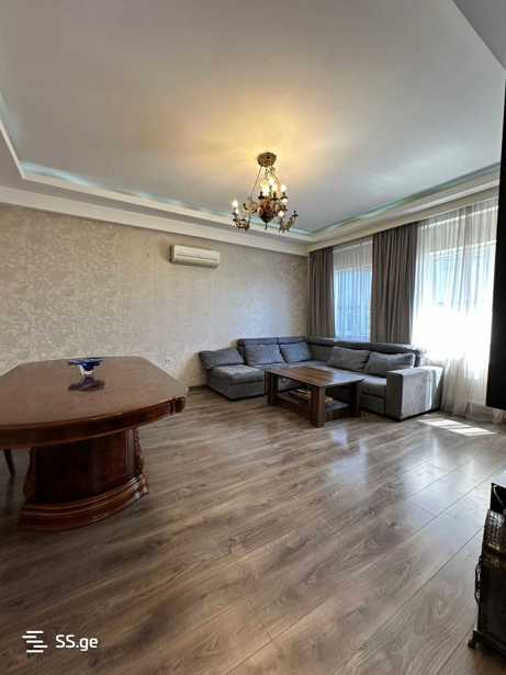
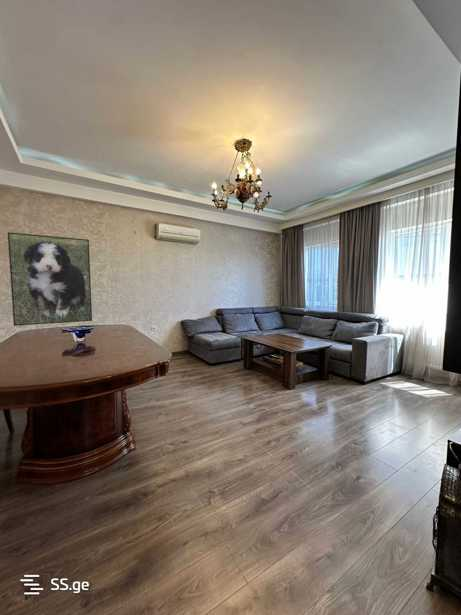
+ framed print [7,231,93,327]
